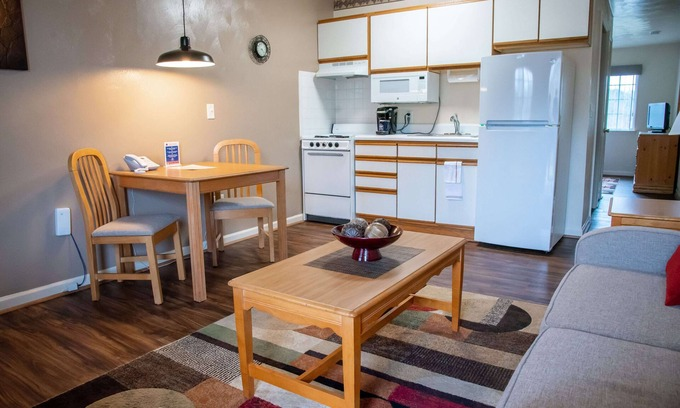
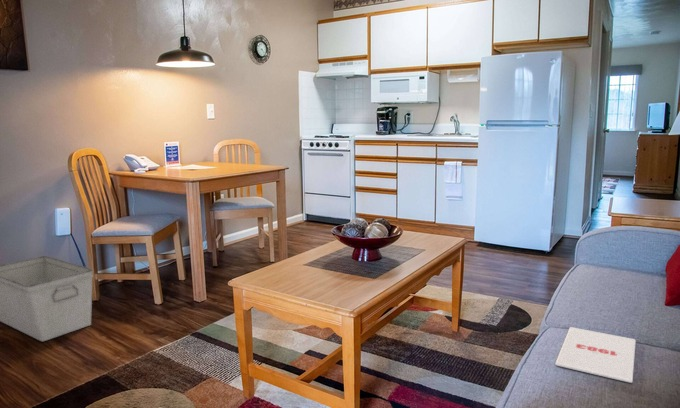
+ magazine [554,326,637,384]
+ storage bin [0,255,94,342]
